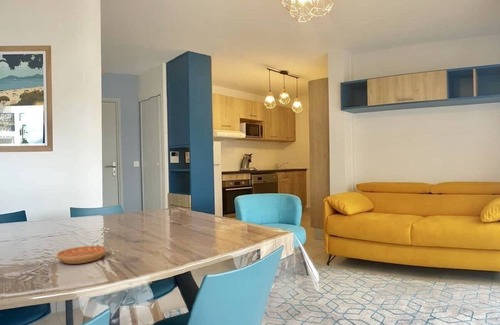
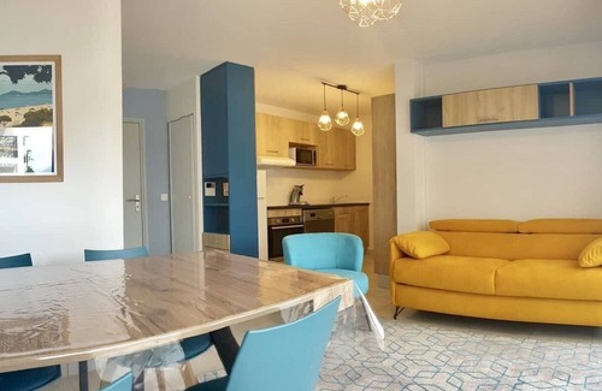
- saucer [56,245,108,265]
